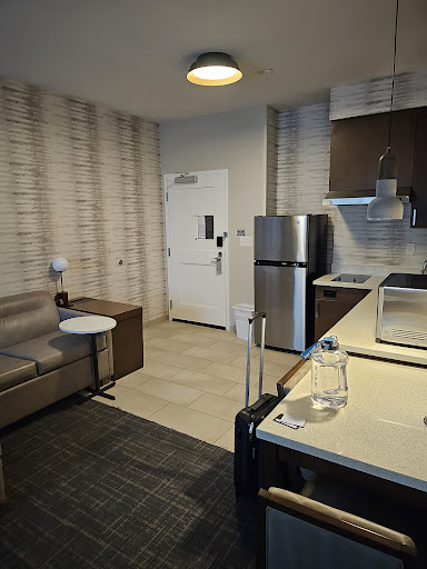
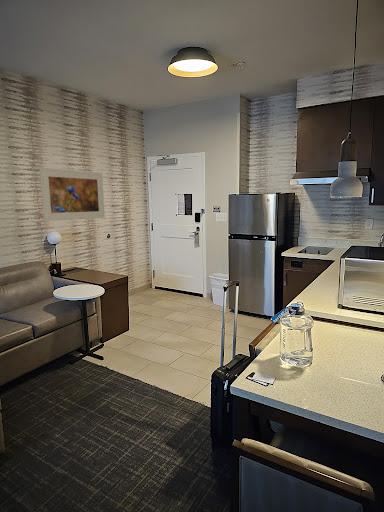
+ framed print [39,167,106,222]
